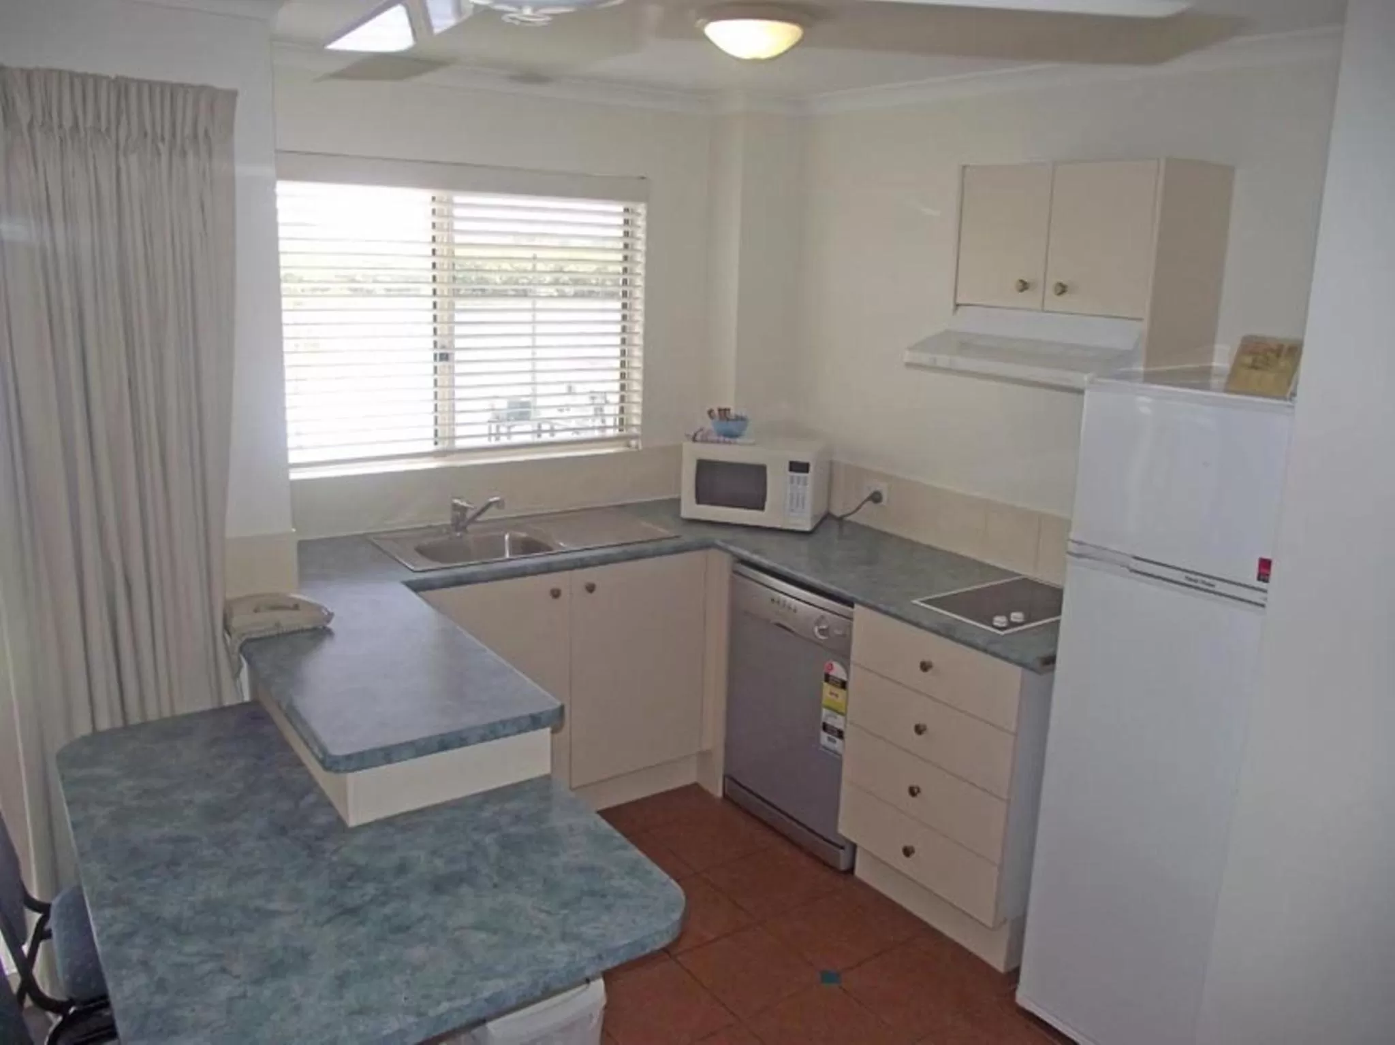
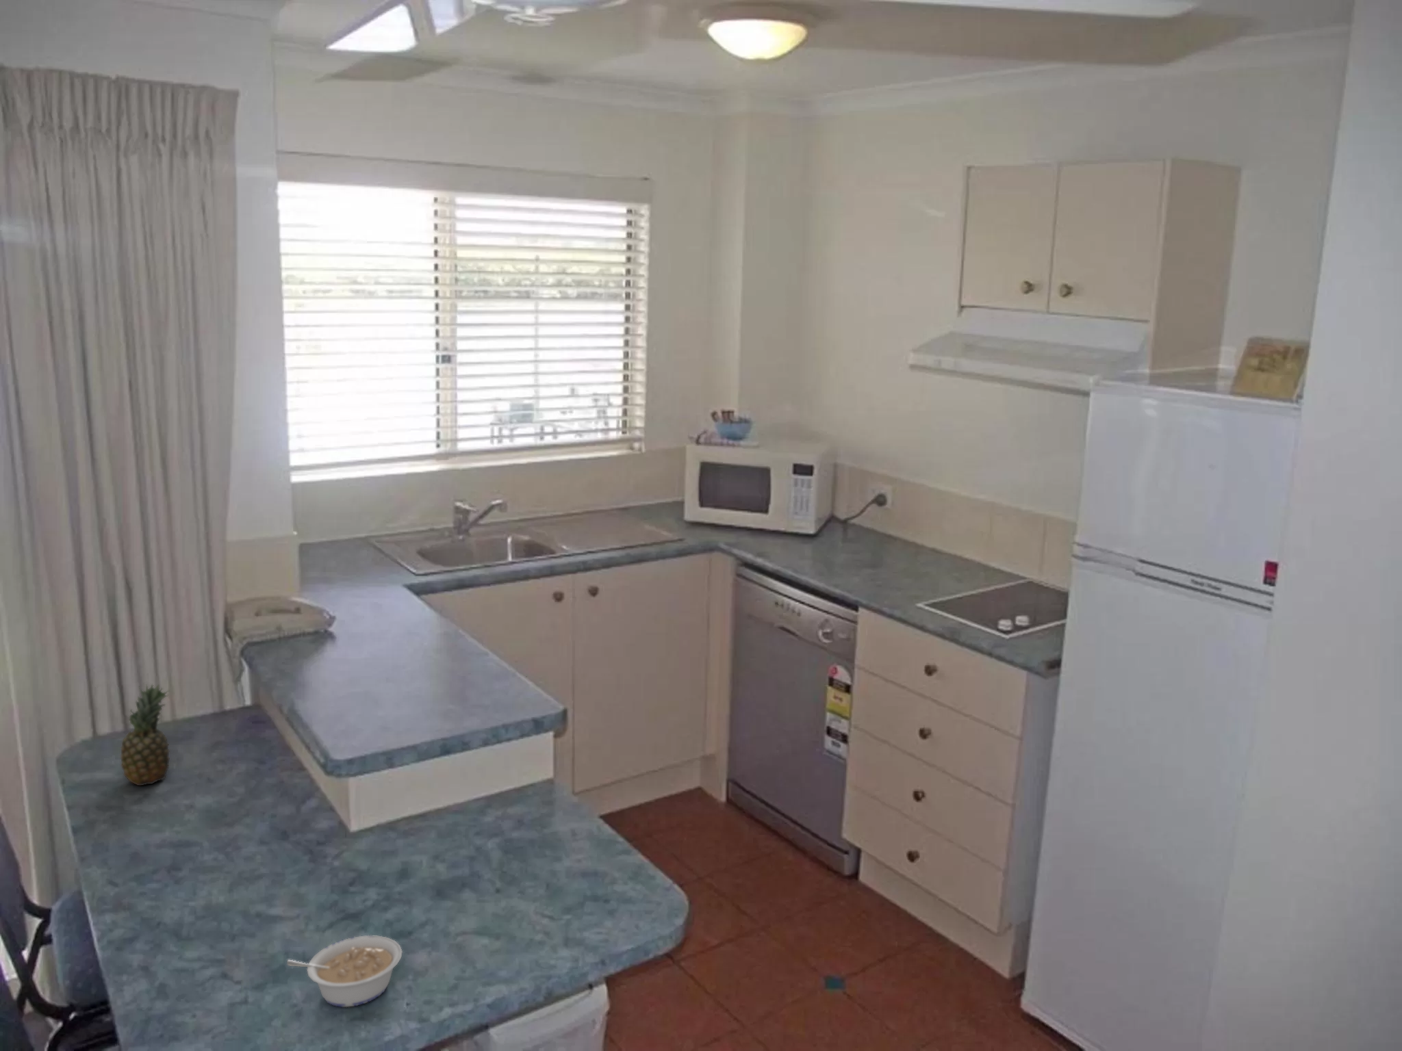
+ fruit [120,683,170,786]
+ legume [286,935,403,1008]
